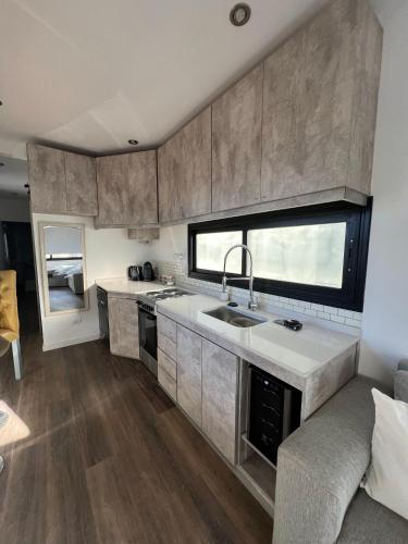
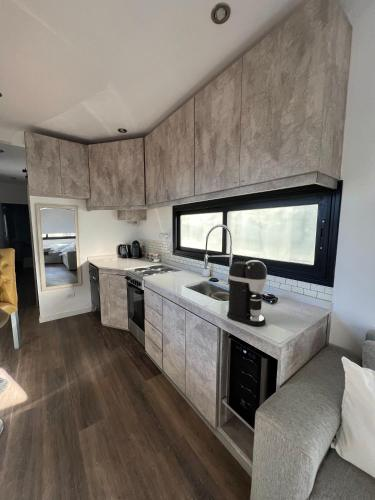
+ coffee maker [226,259,268,327]
